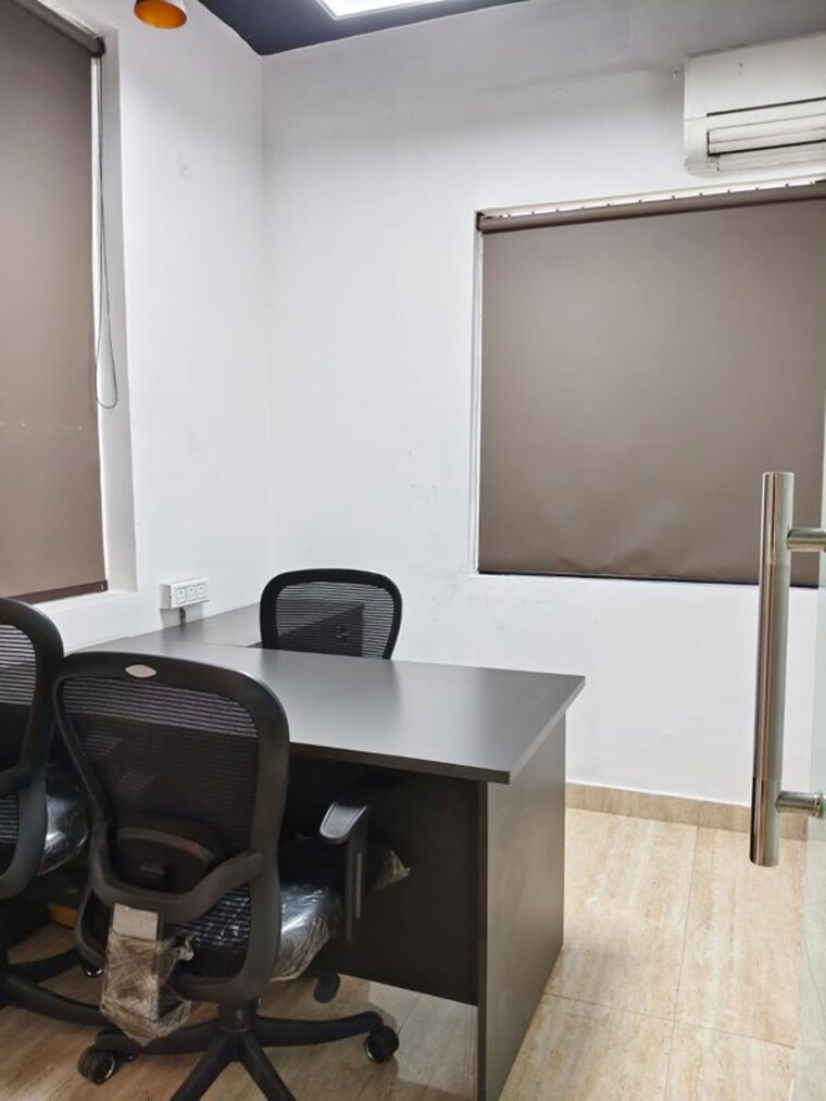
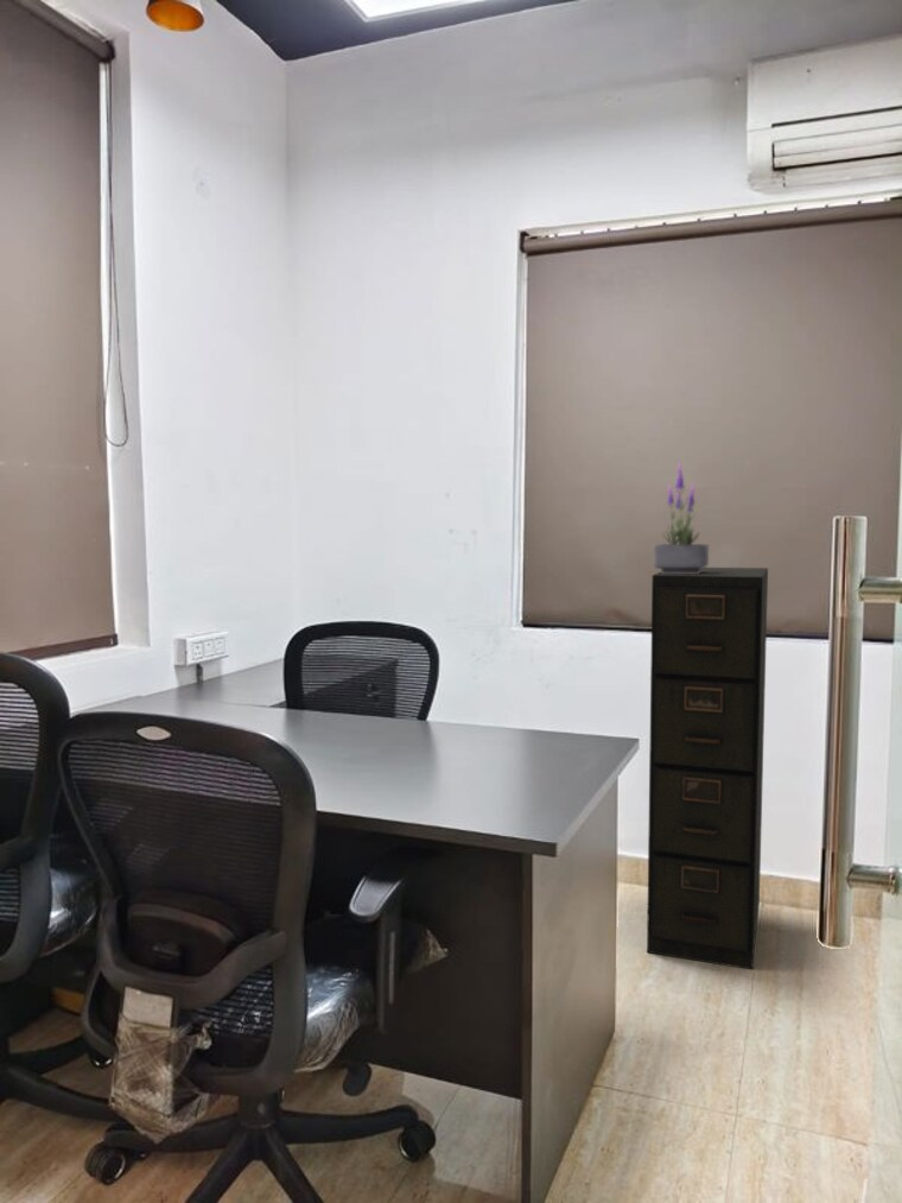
+ filing cabinet [646,566,769,970]
+ potted plant [653,461,710,574]
